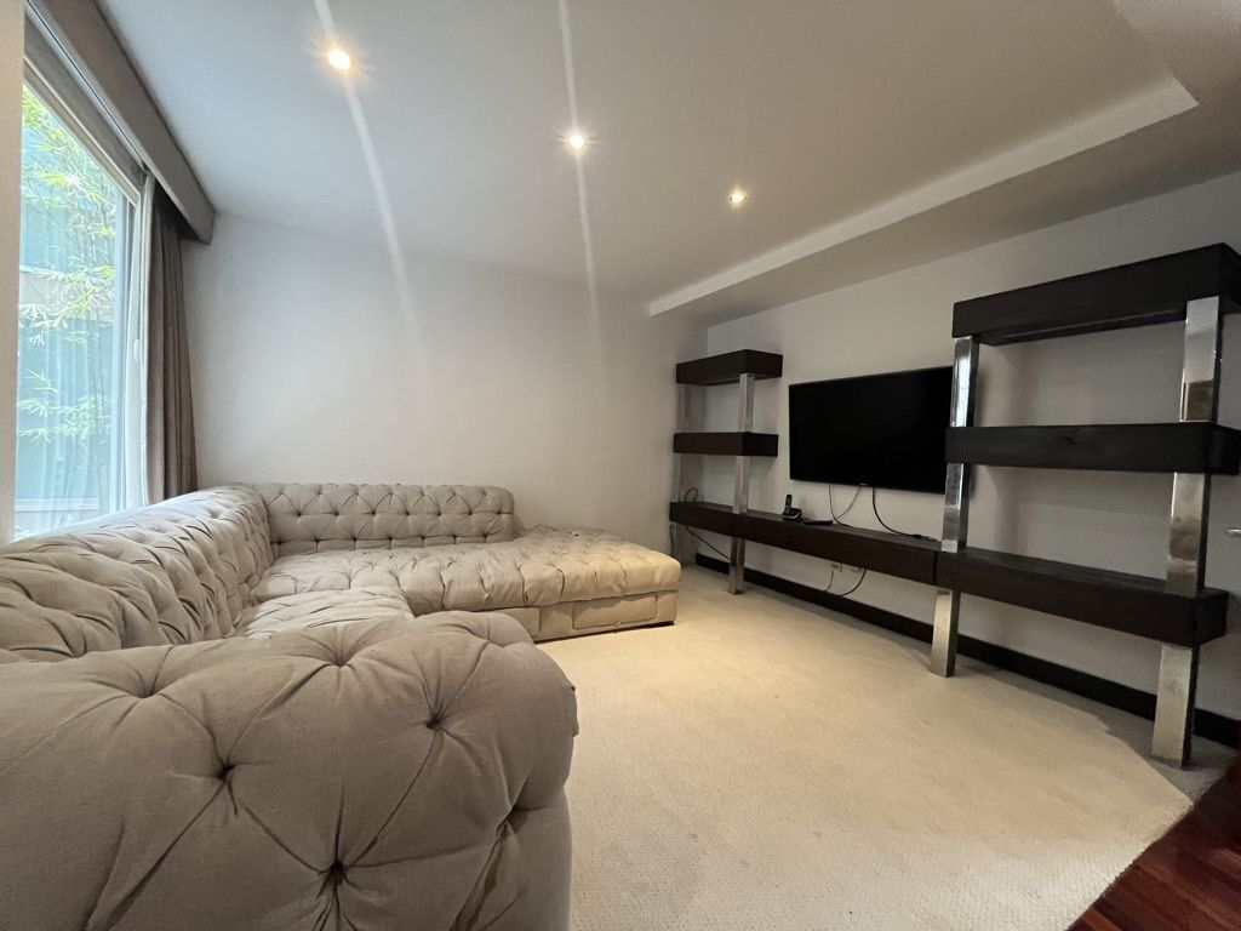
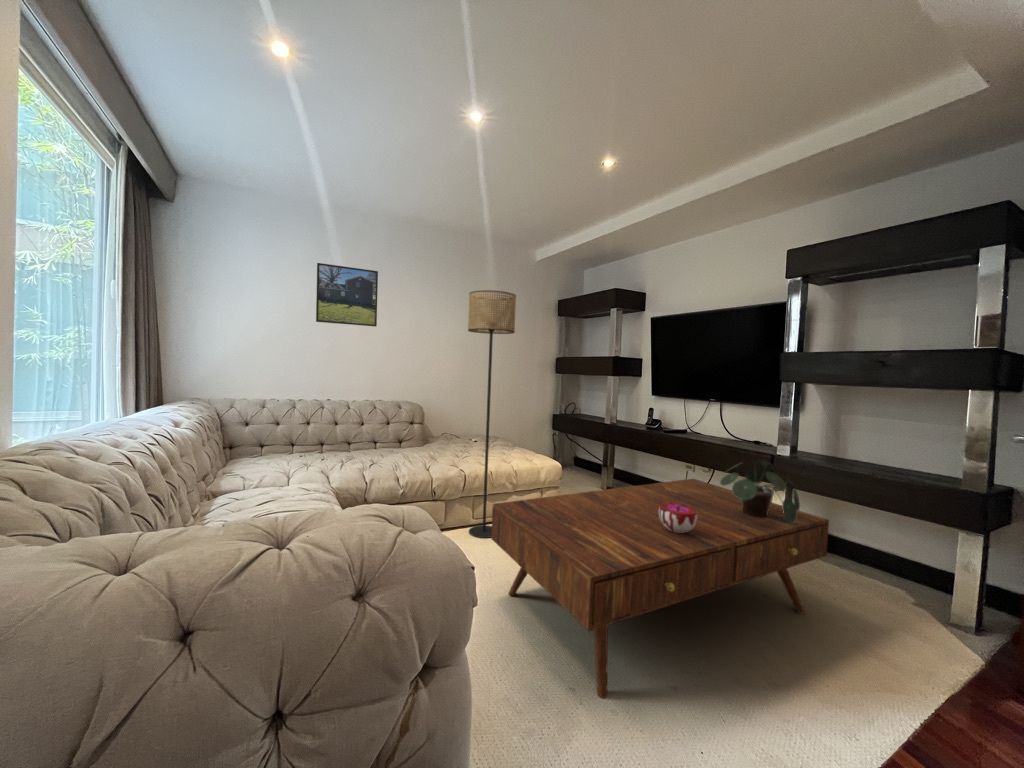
+ coffee table [490,478,830,699]
+ decorative bowl [659,502,698,533]
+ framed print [315,262,379,328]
+ potted plant [719,458,801,523]
+ floor lamp [467,289,517,539]
